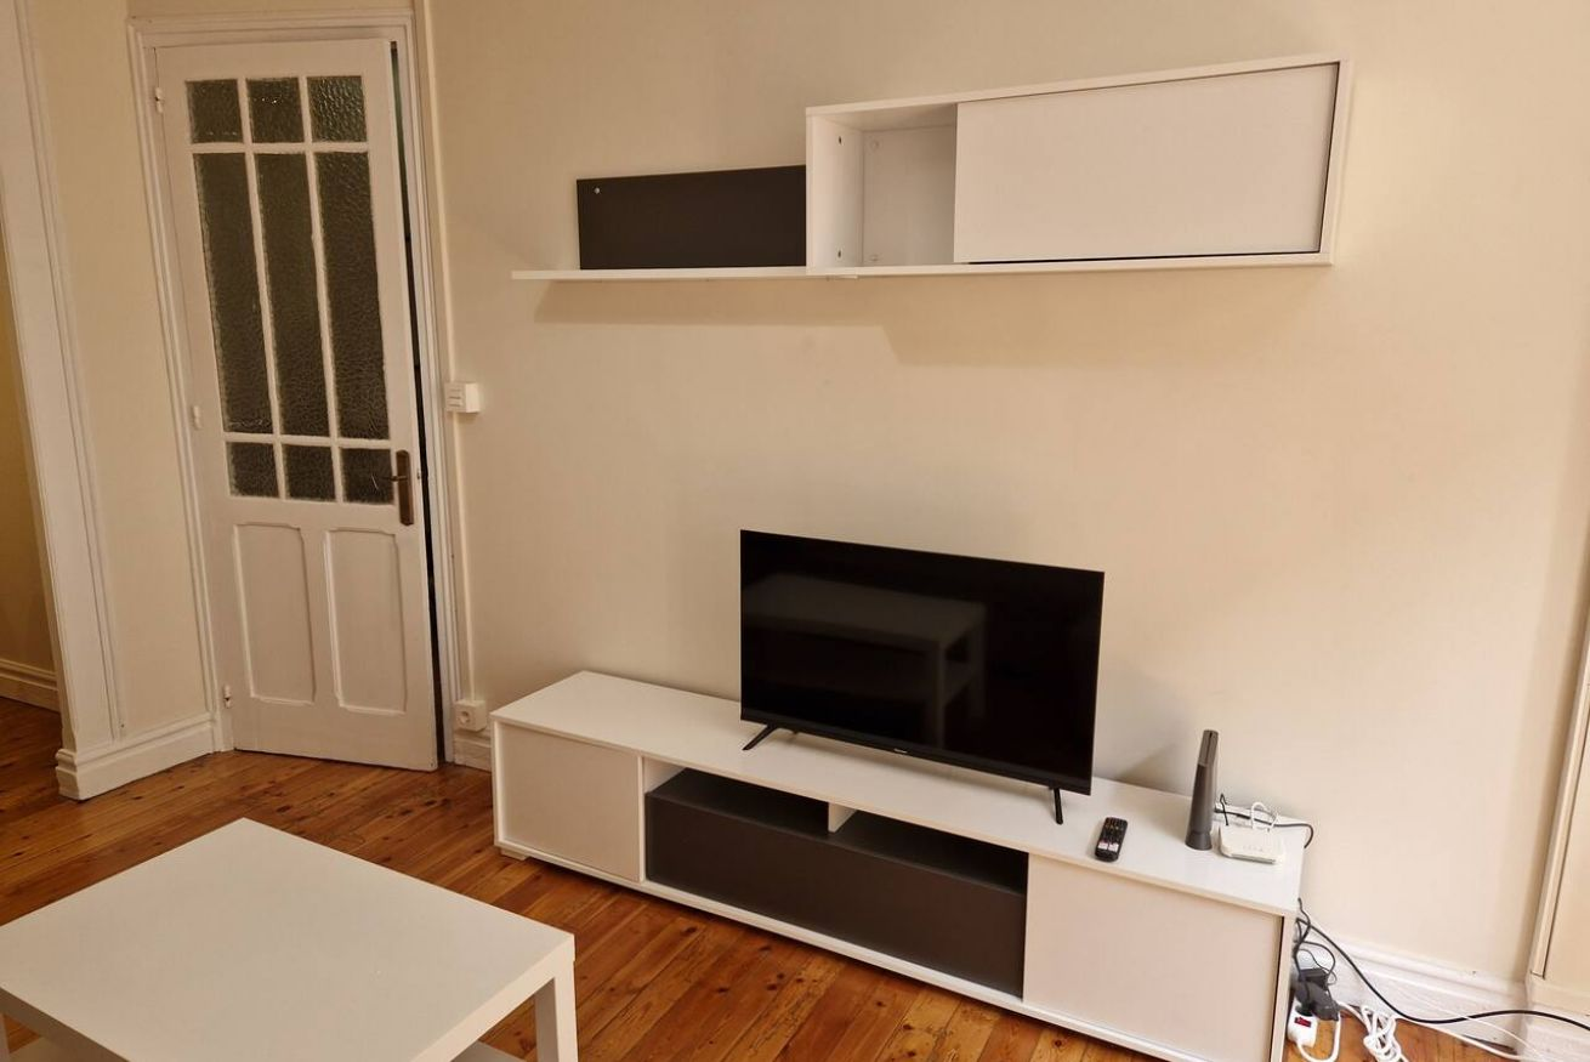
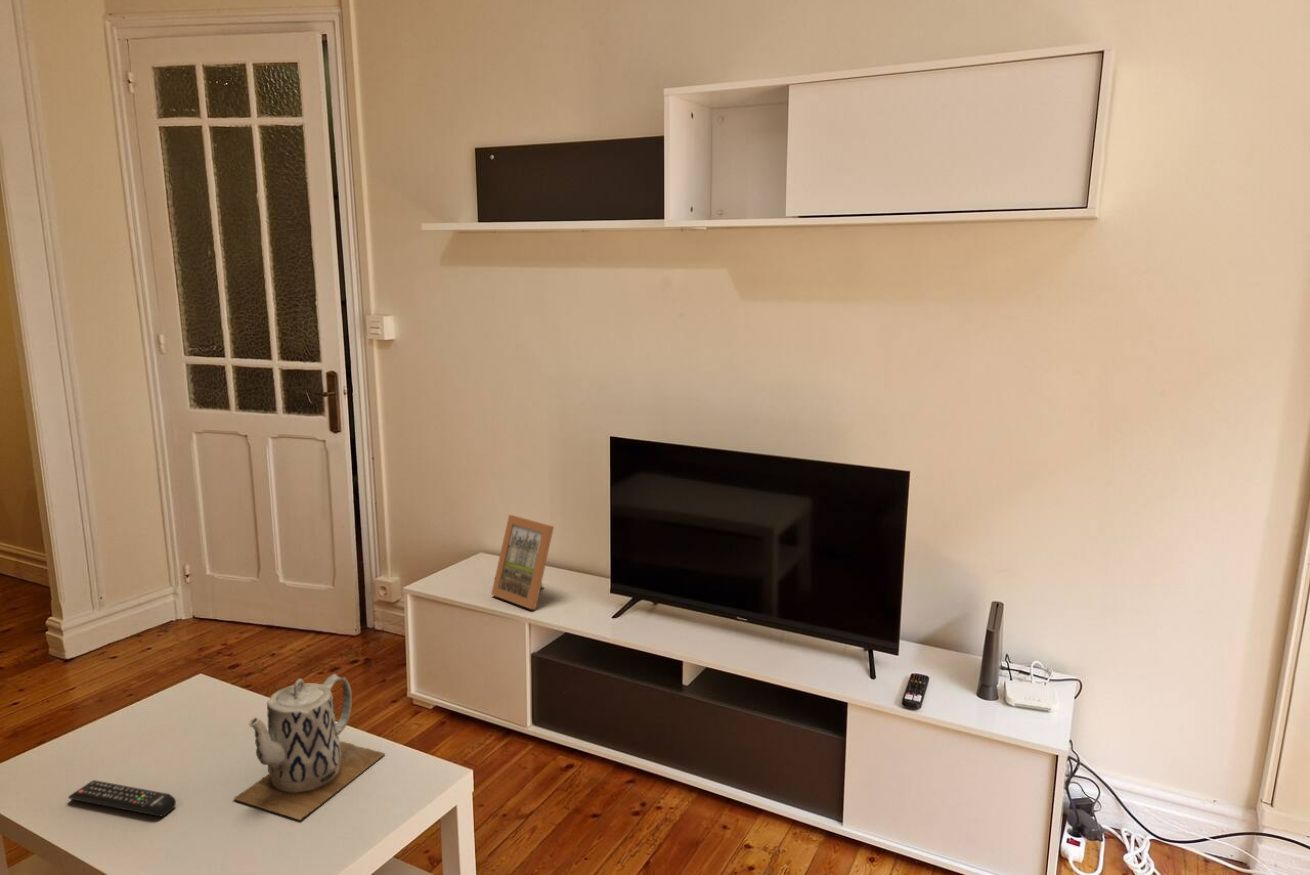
+ remote control [67,779,177,818]
+ teapot [232,673,386,821]
+ picture frame [490,514,555,610]
